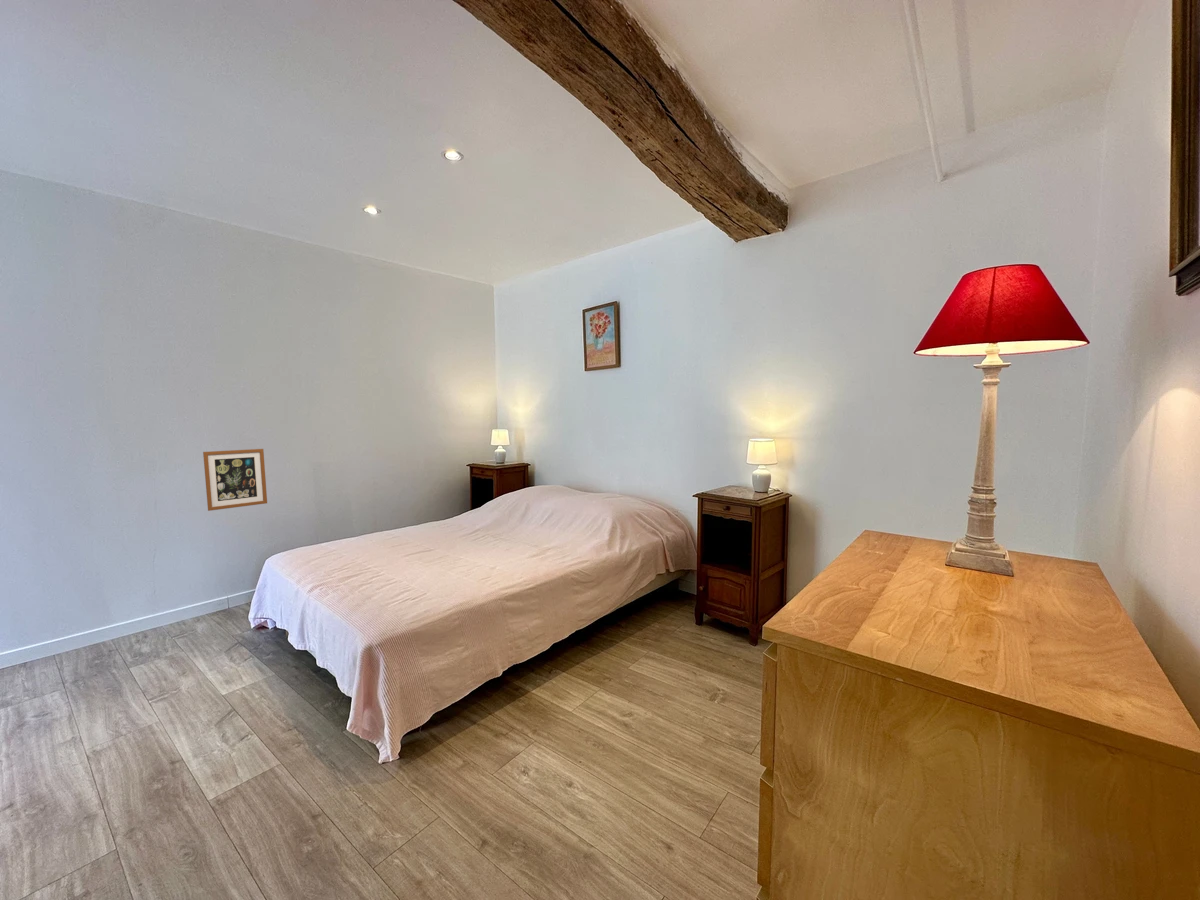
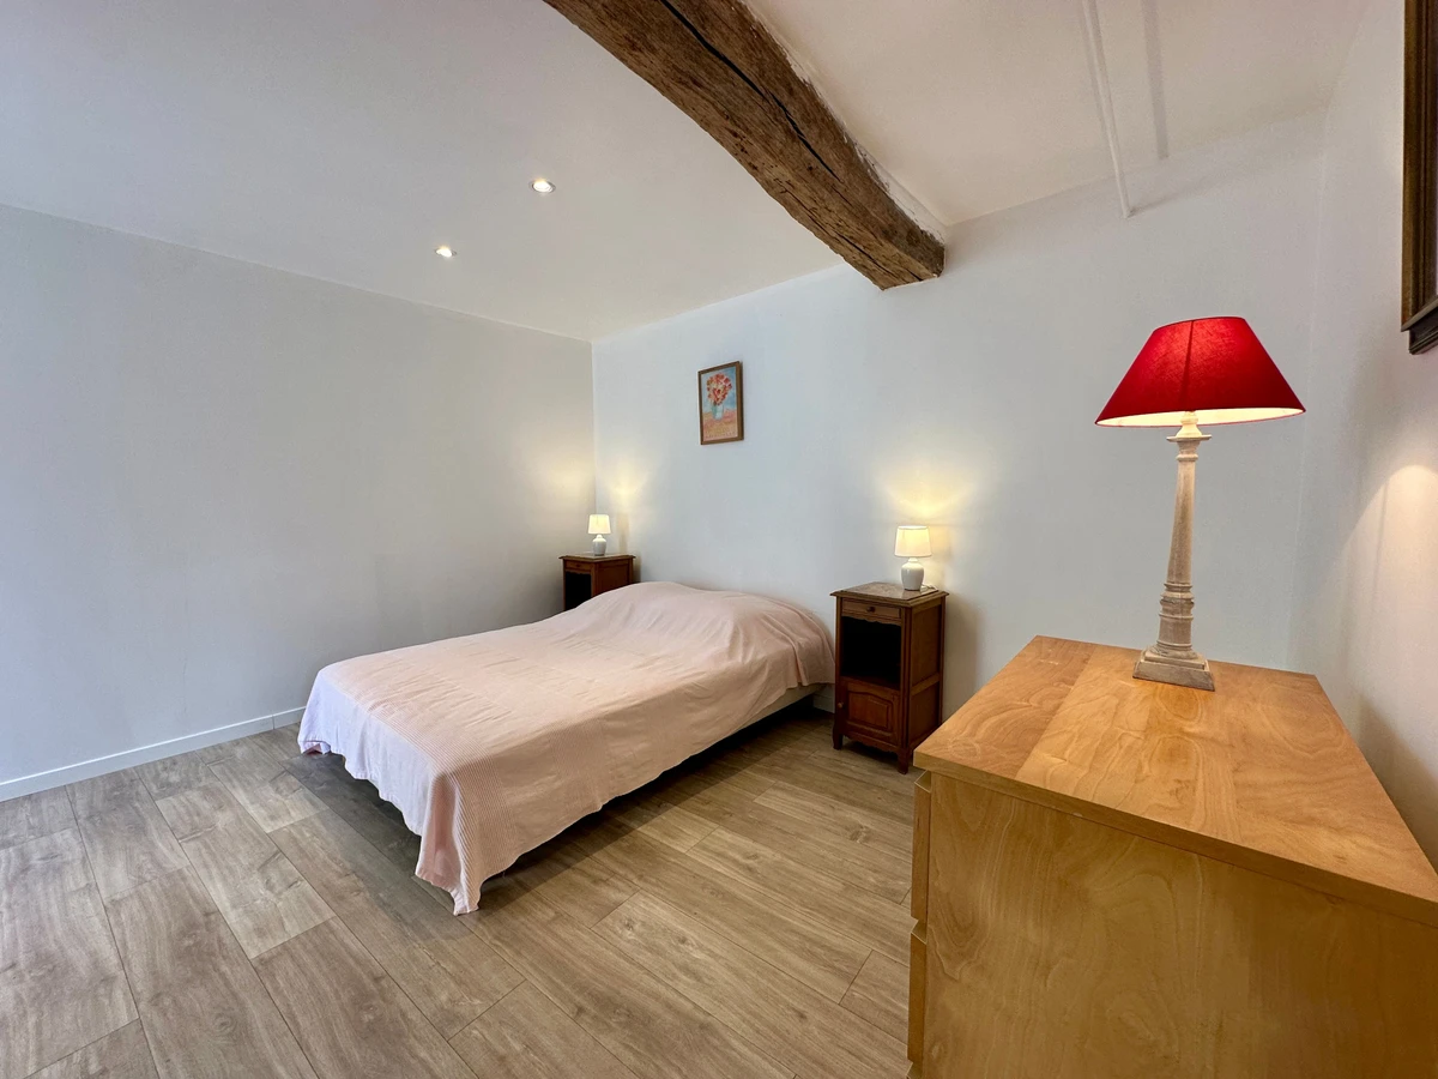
- wall art [202,448,268,512]
